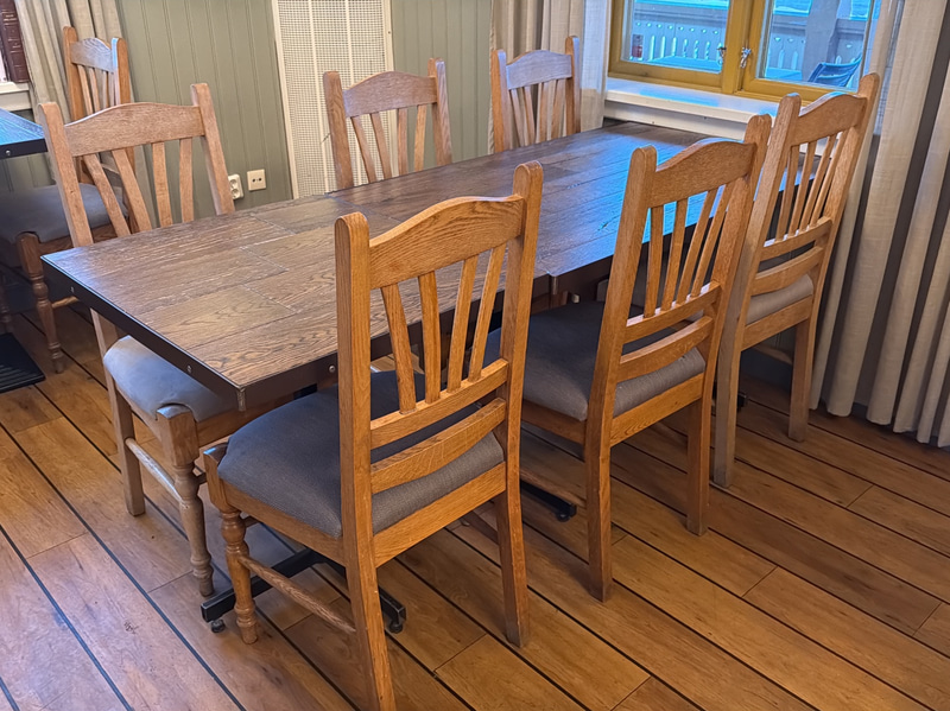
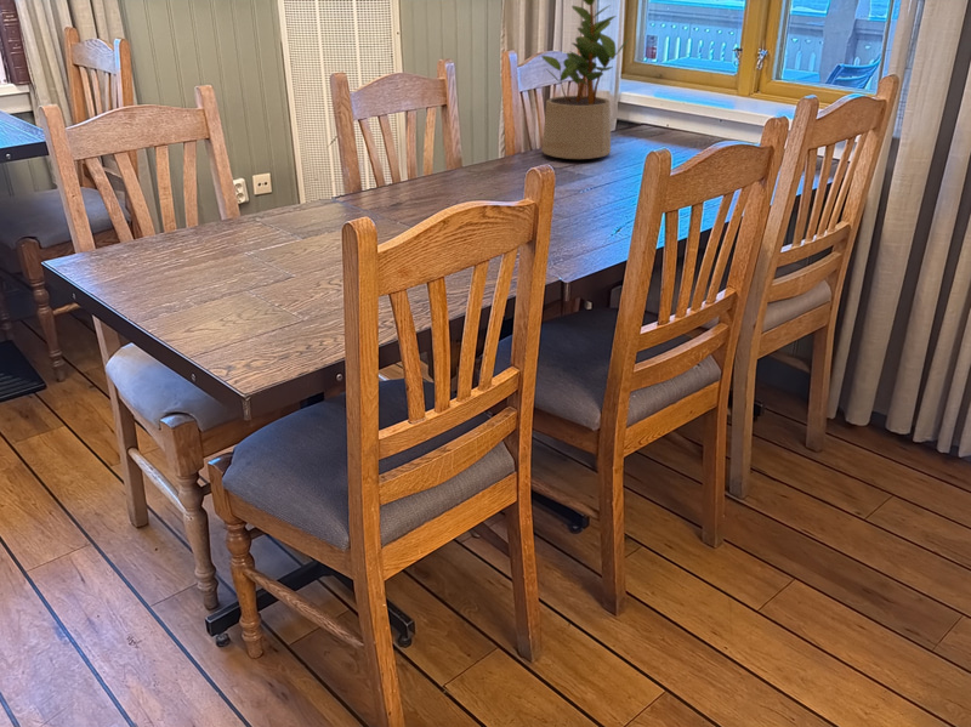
+ potted plant [540,0,630,160]
